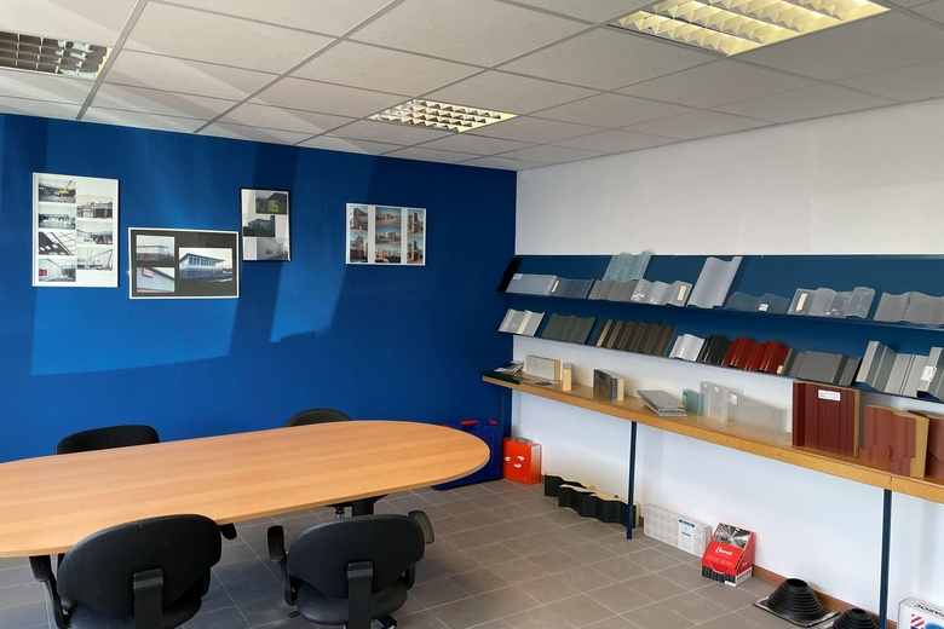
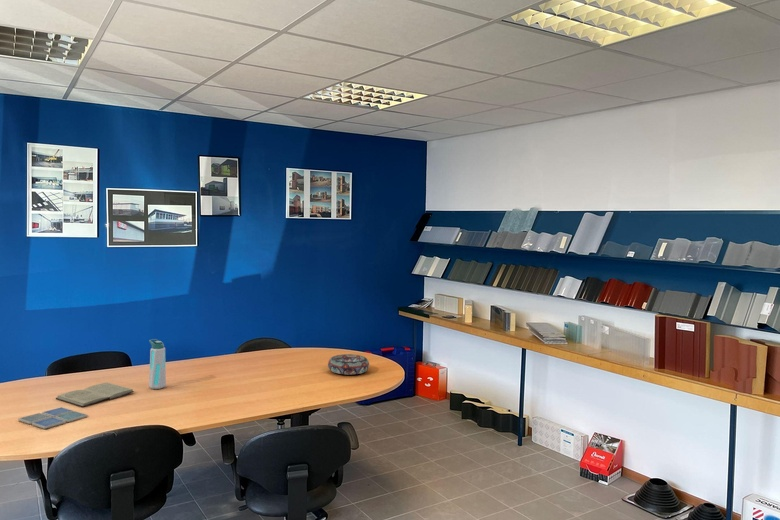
+ drink coaster [17,406,89,430]
+ book [55,382,135,408]
+ water bottle [148,338,167,390]
+ decorative bowl [327,353,370,376]
